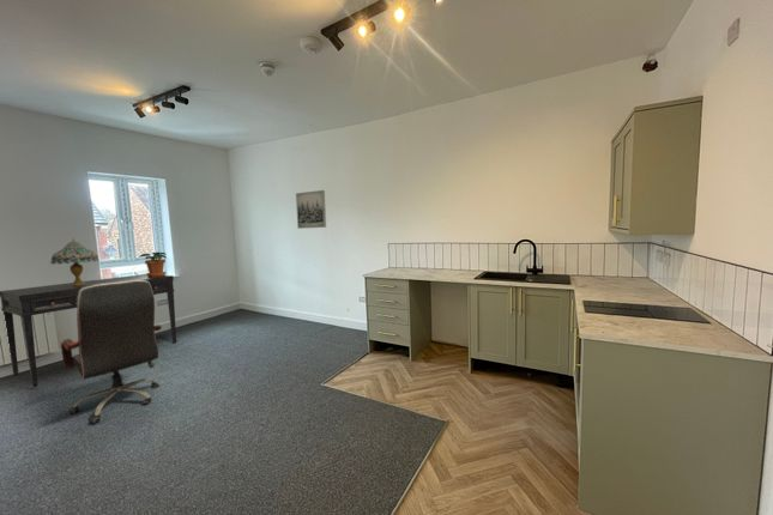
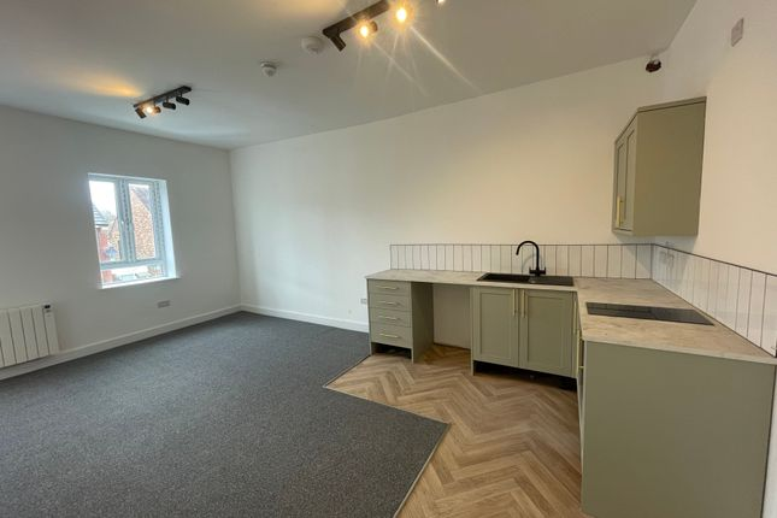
- table lamp [49,237,101,285]
- wall art [295,189,327,230]
- desk [0,273,177,388]
- potted plant [138,252,168,278]
- office chair [60,280,163,425]
